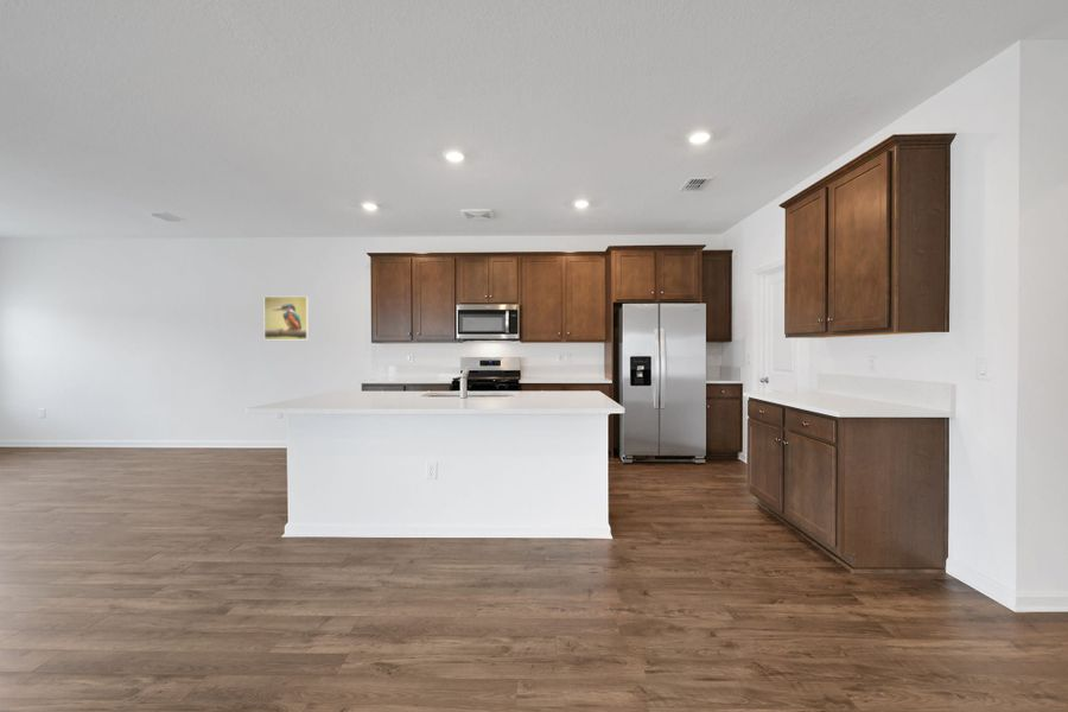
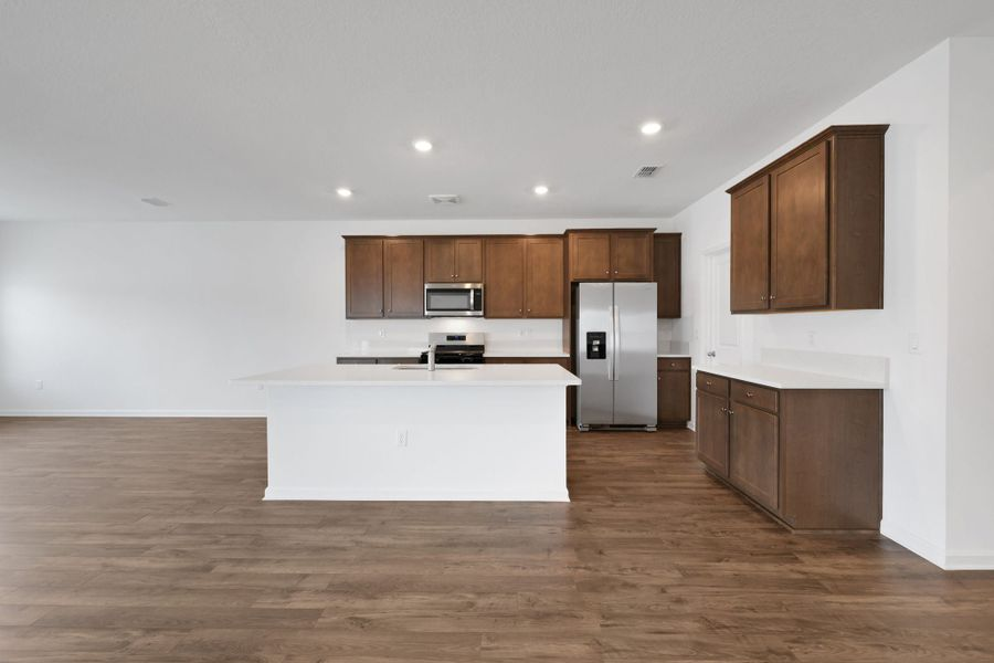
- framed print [263,295,310,341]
